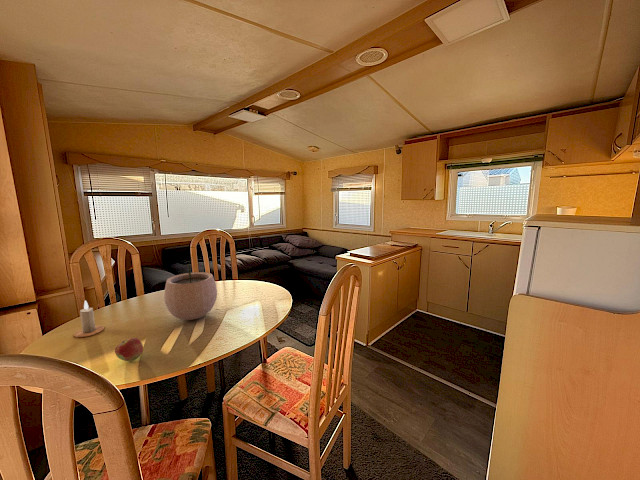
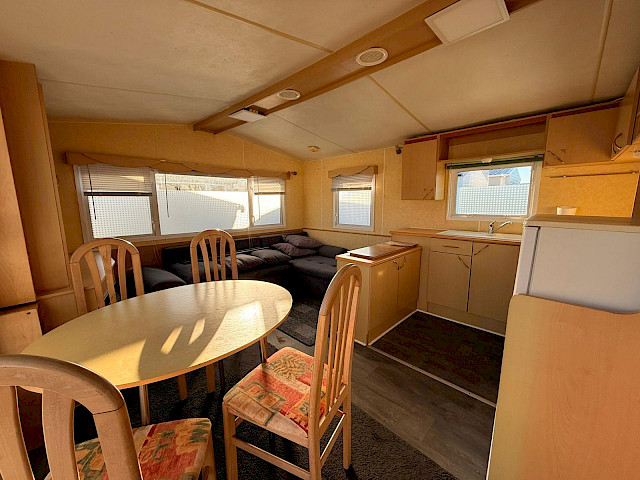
- plant pot [163,258,218,321]
- candle [73,300,105,338]
- fruit [114,337,144,362]
